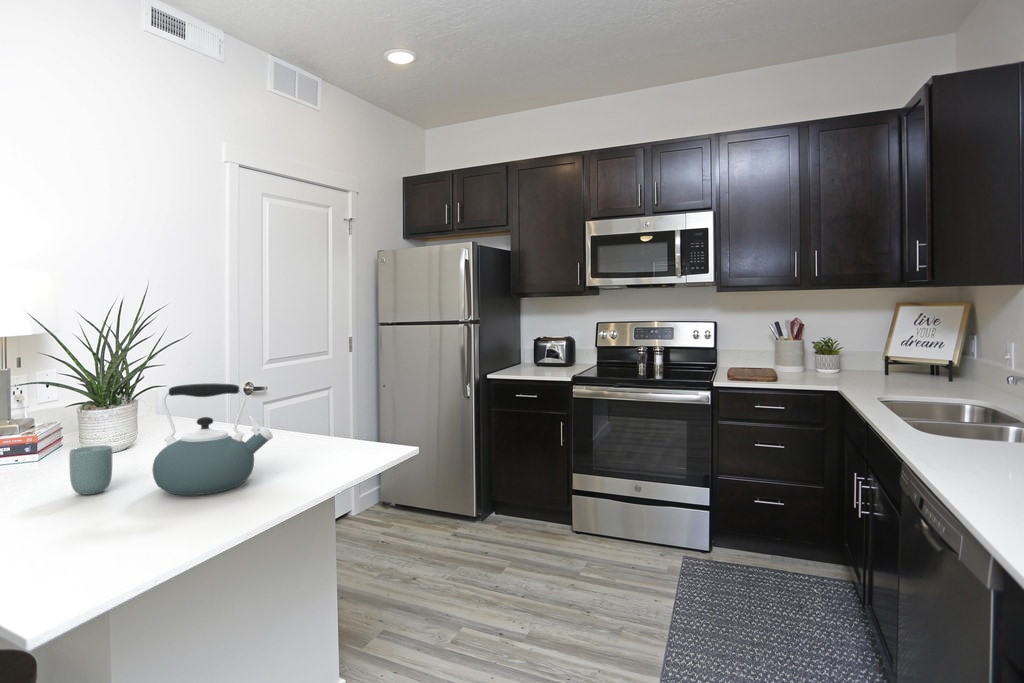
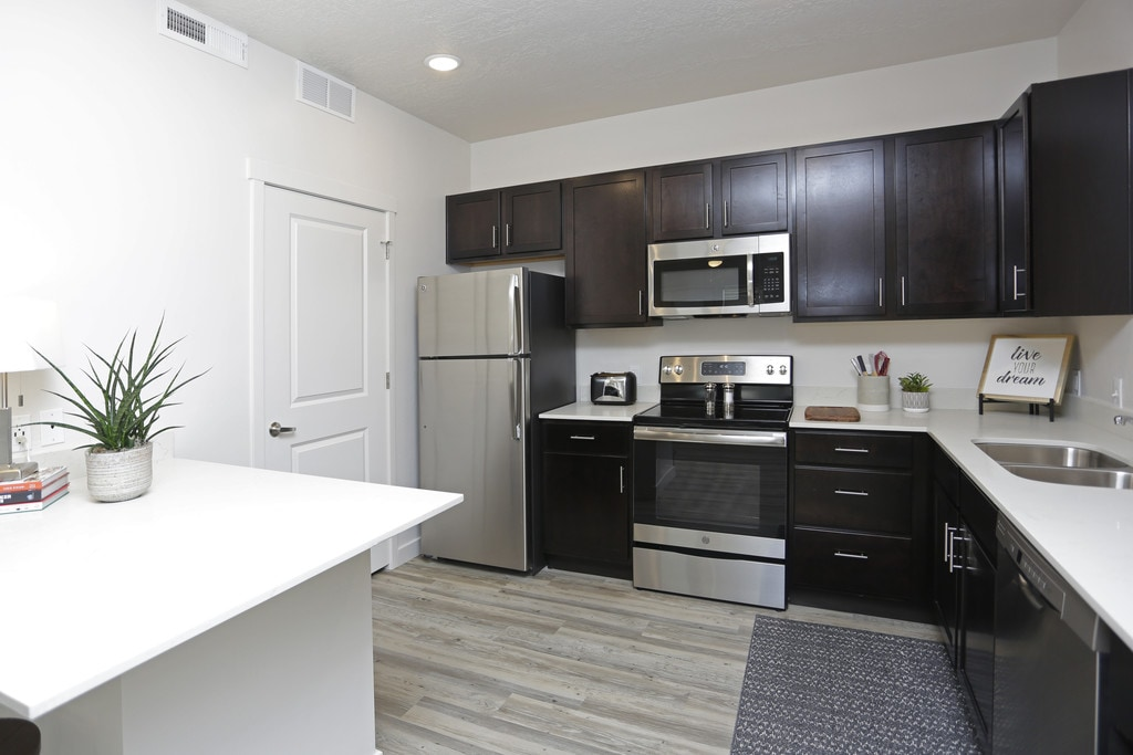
- kettle [151,383,274,496]
- cup [68,444,113,496]
